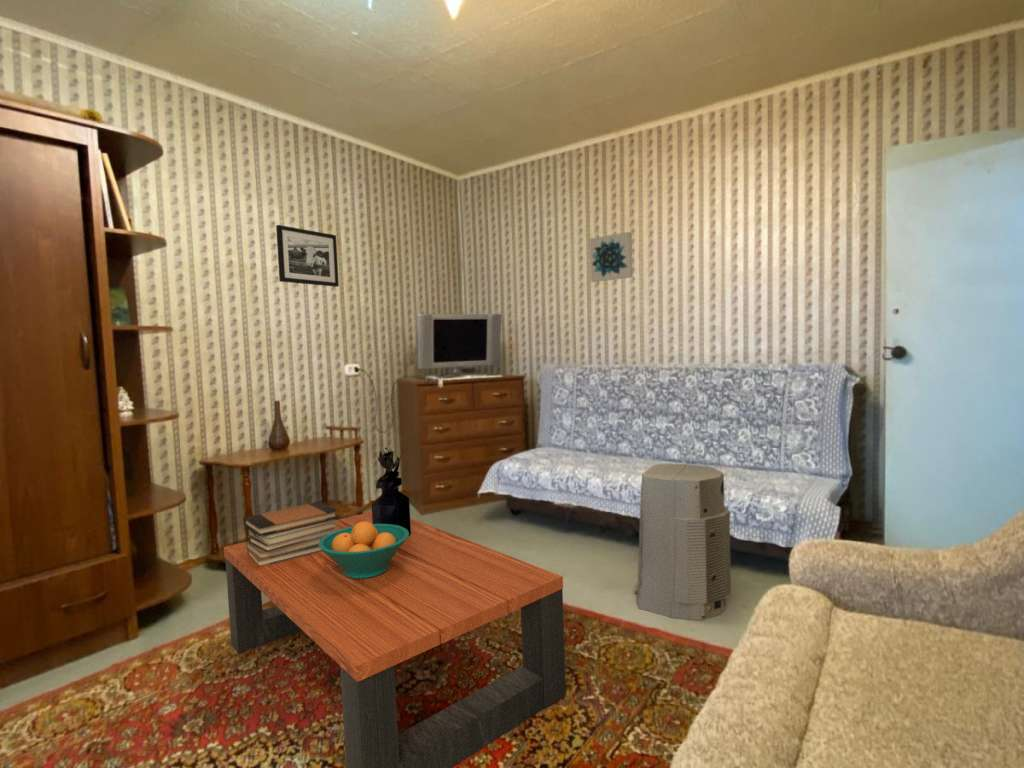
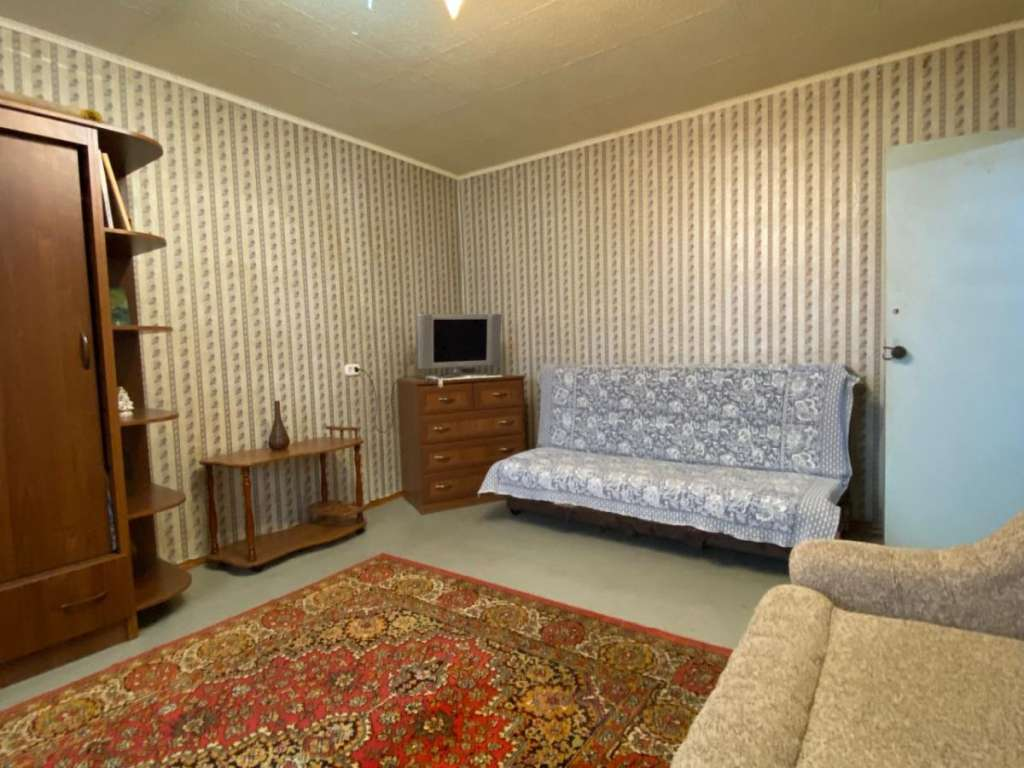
- vase [371,447,411,537]
- picture frame [275,224,340,288]
- coffee table [223,511,567,768]
- air purifier [632,462,732,621]
- book stack [242,501,339,567]
- wall art [588,231,634,283]
- fruit bowl [318,521,409,579]
